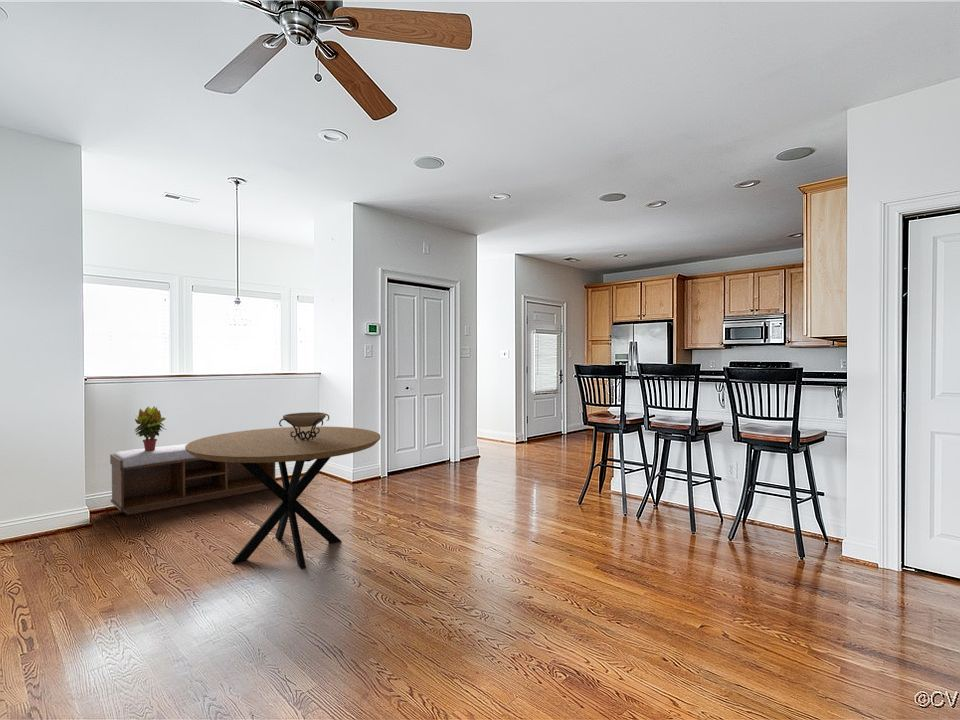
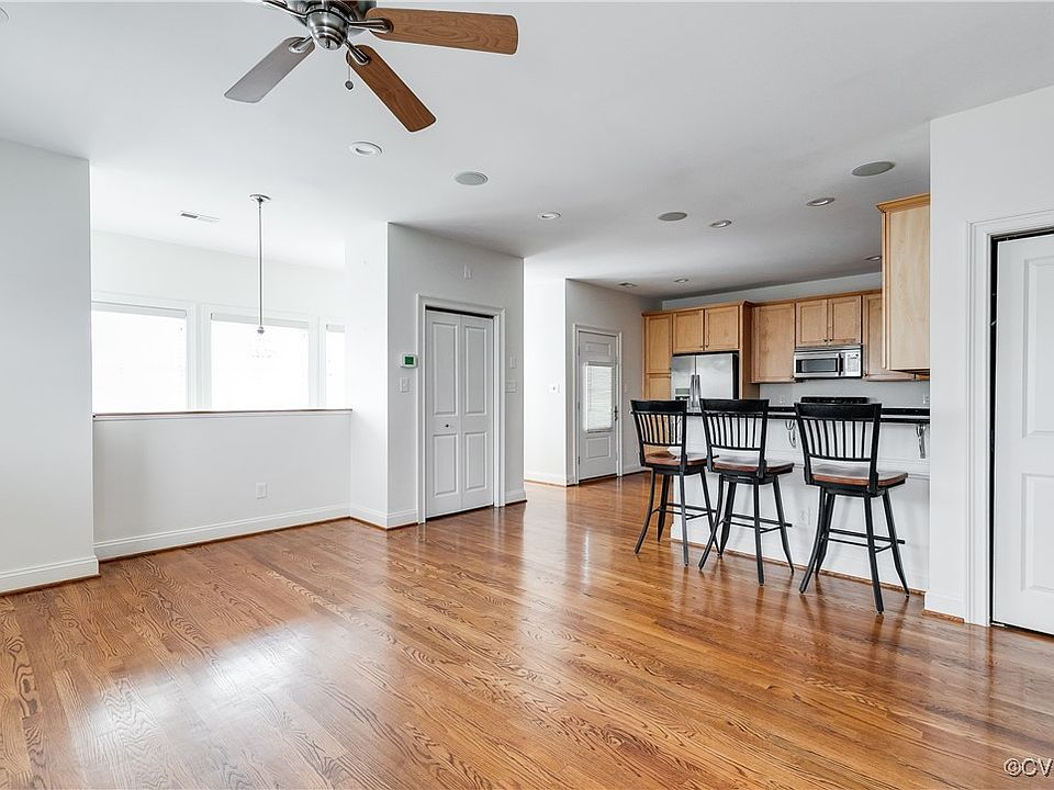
- decorative bowl [278,411,330,441]
- bench [109,443,278,516]
- dining table [185,425,381,570]
- potted plant [133,405,167,451]
